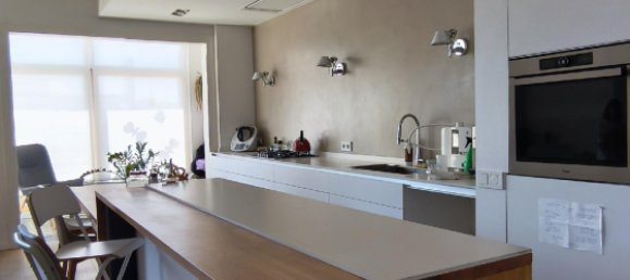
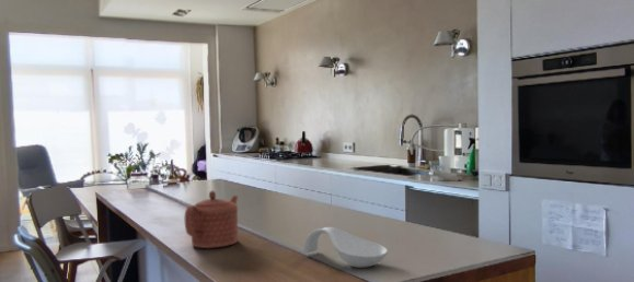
+ spoon rest [302,226,389,269]
+ teapot [184,189,239,249]
